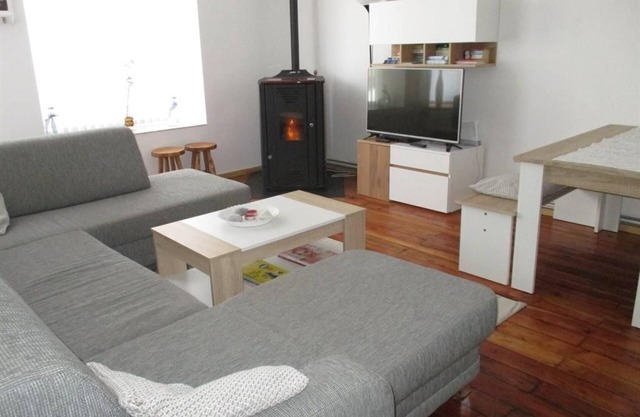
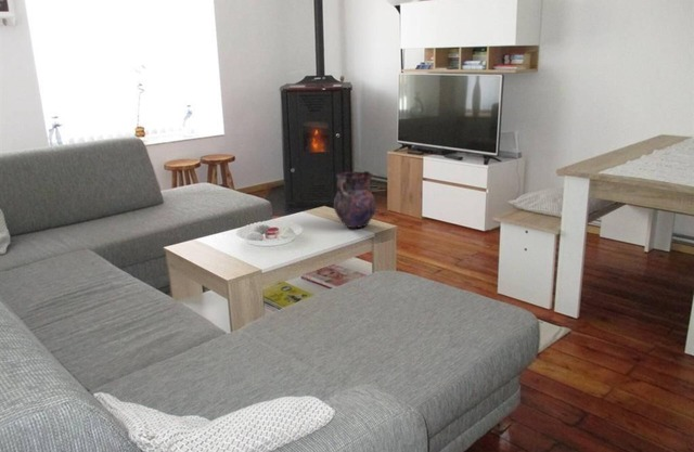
+ vase [333,170,377,229]
